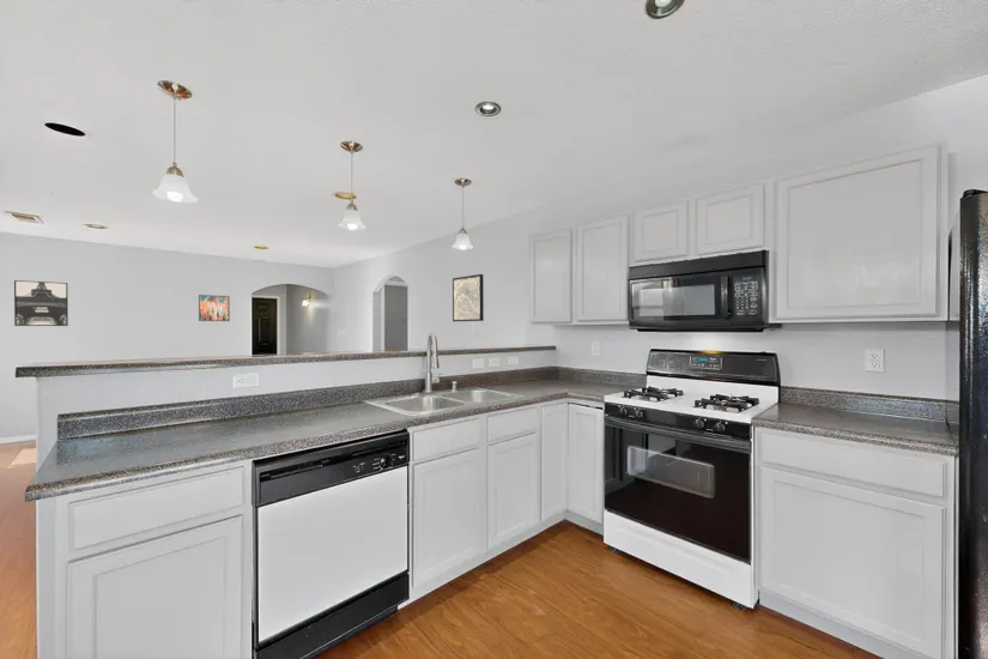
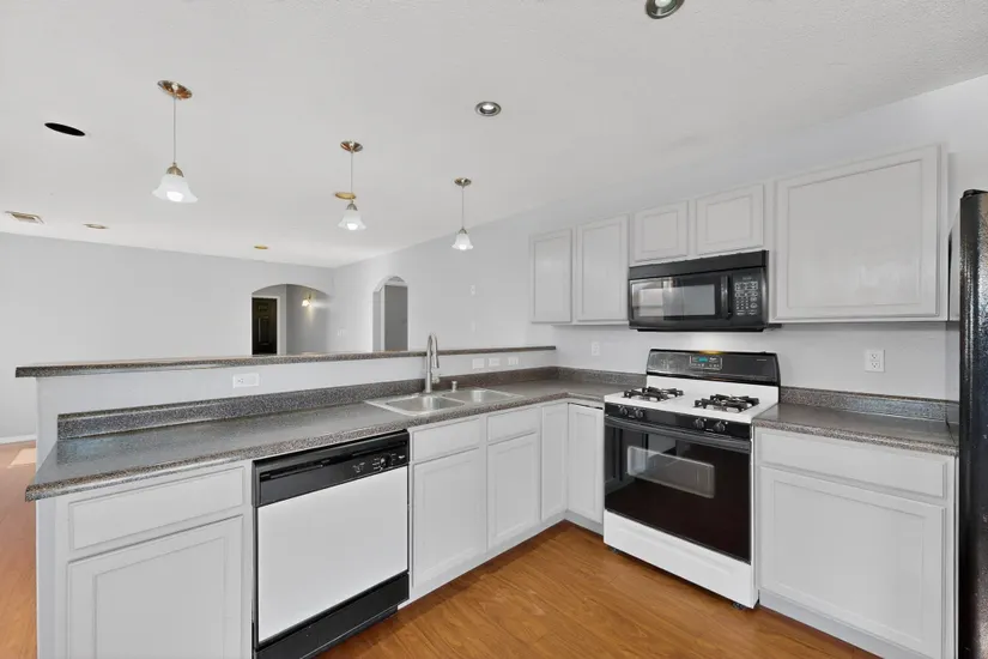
- wall art [451,273,485,322]
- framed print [198,294,231,322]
- wall art [13,279,69,327]
